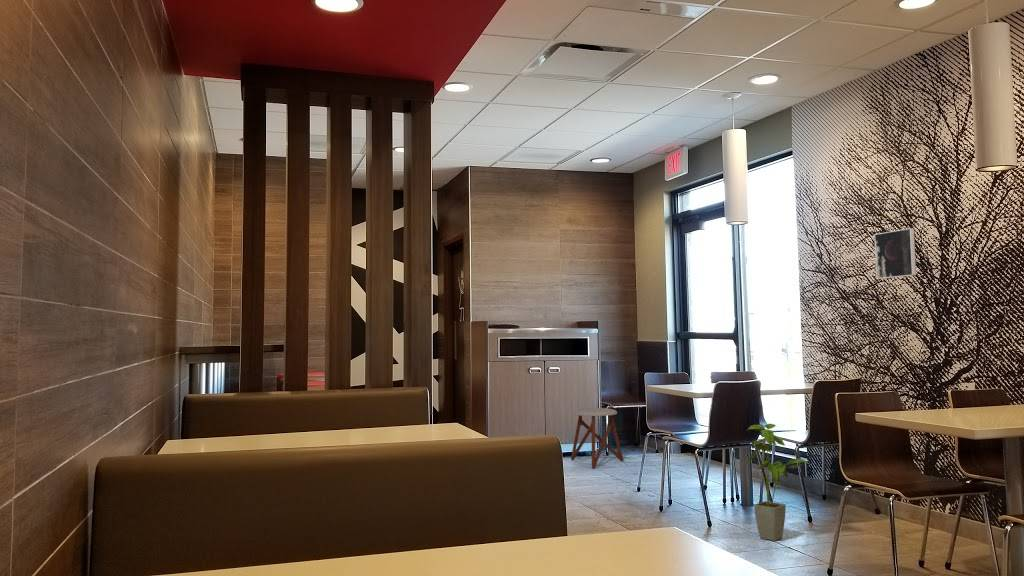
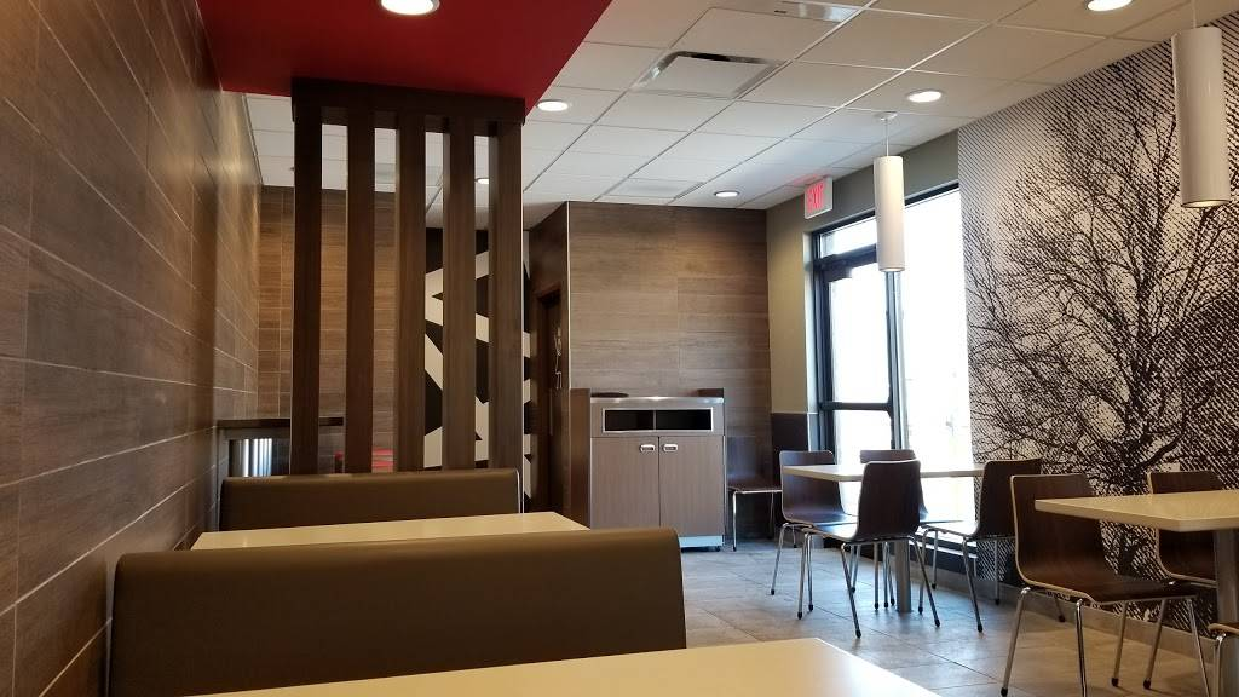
- stool [570,407,624,470]
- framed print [873,227,917,280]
- house plant [746,423,812,542]
